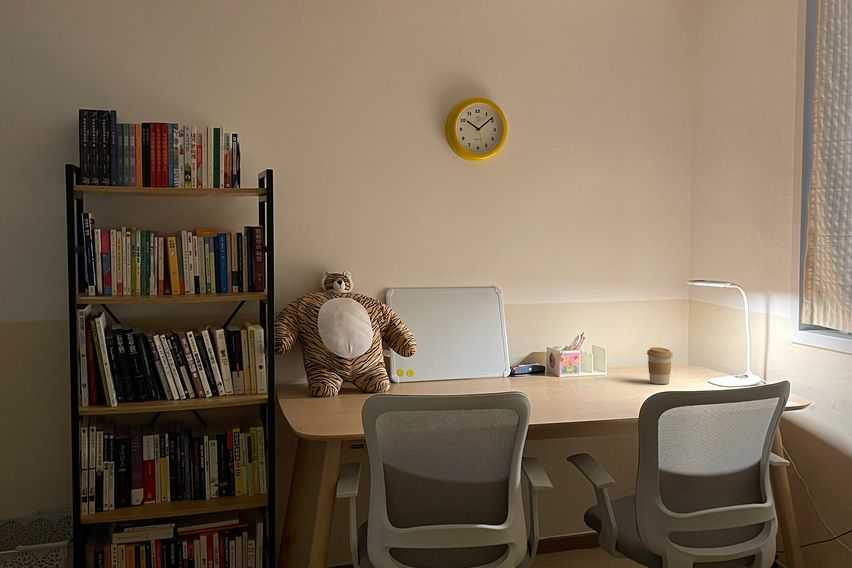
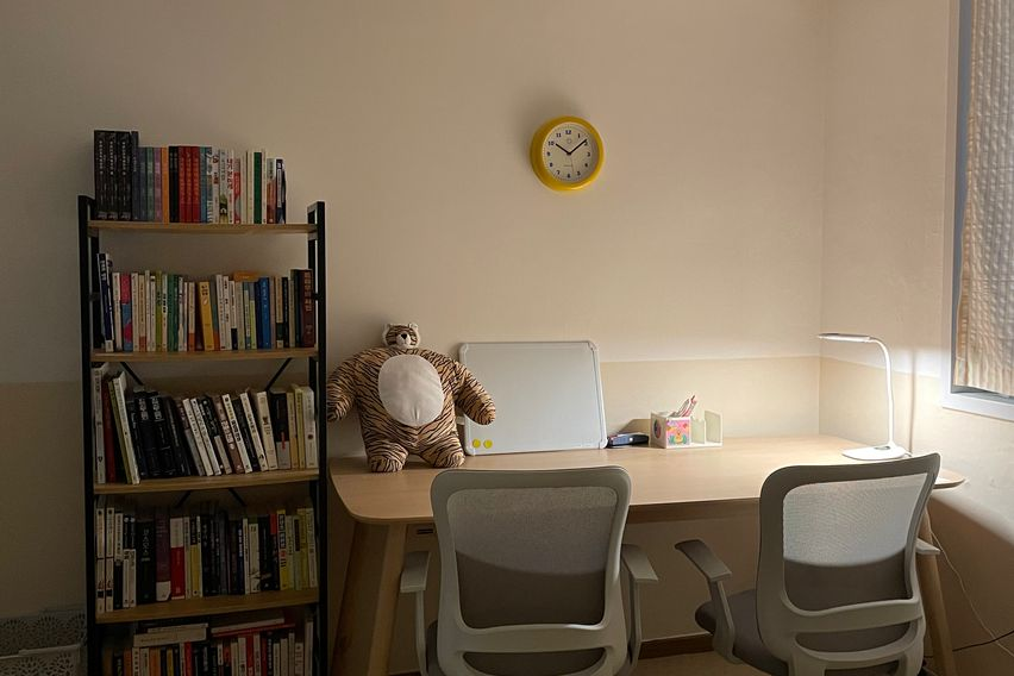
- coffee cup [646,346,674,385]
